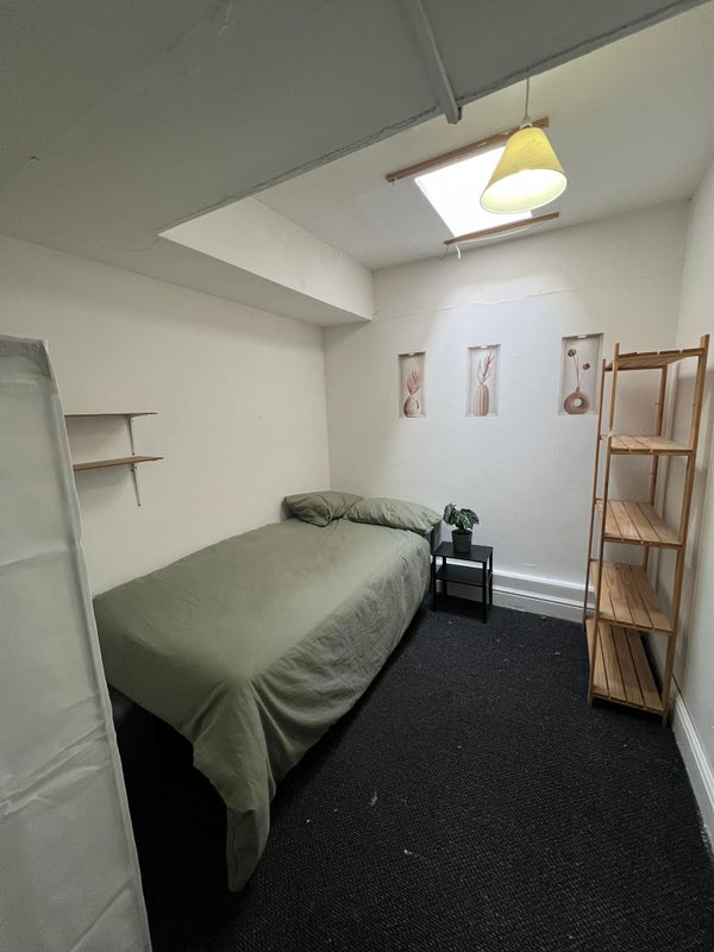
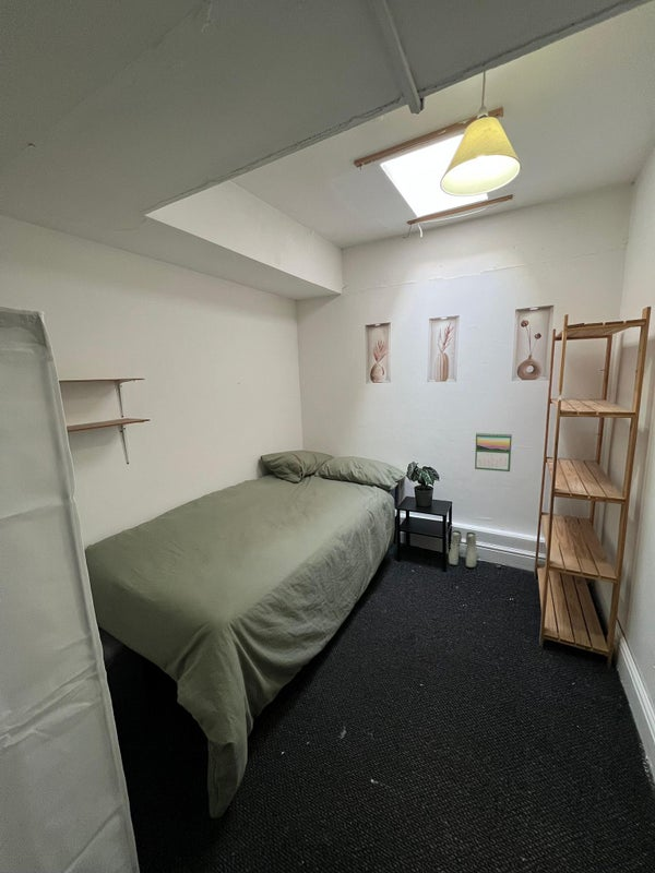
+ calendar [474,431,513,473]
+ boots [448,529,478,569]
